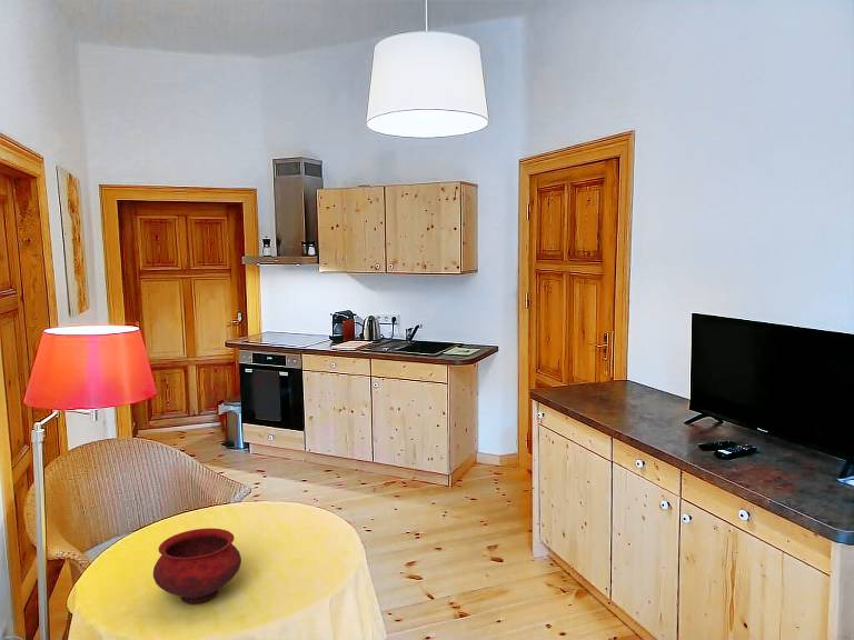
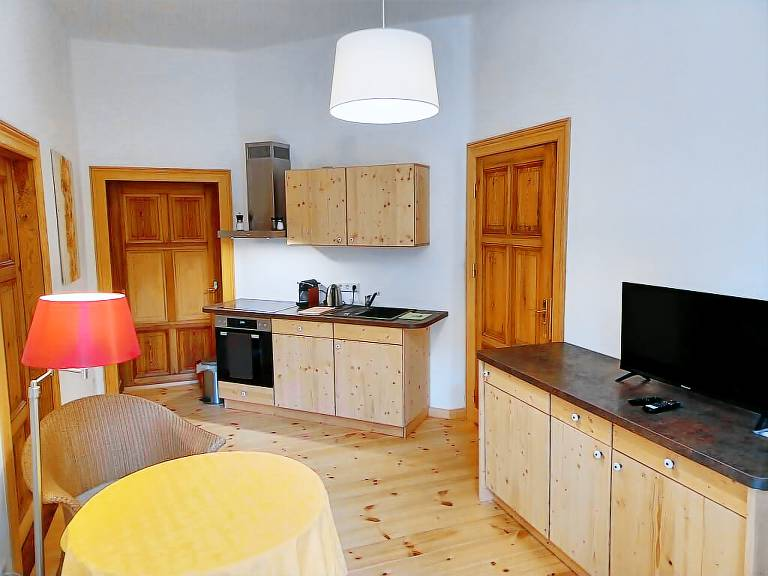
- bowl [152,527,242,604]
